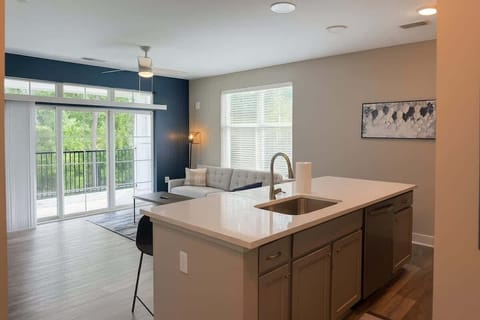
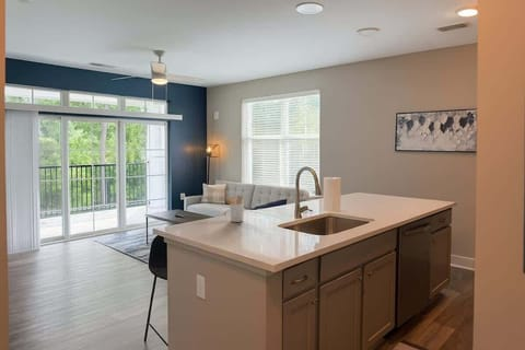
+ utensil holder [223,195,245,223]
